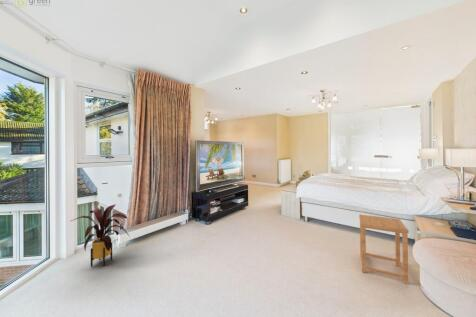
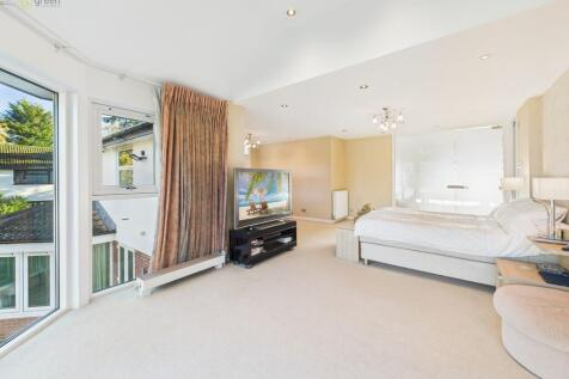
- side table [358,213,410,284]
- house plant [70,203,131,268]
